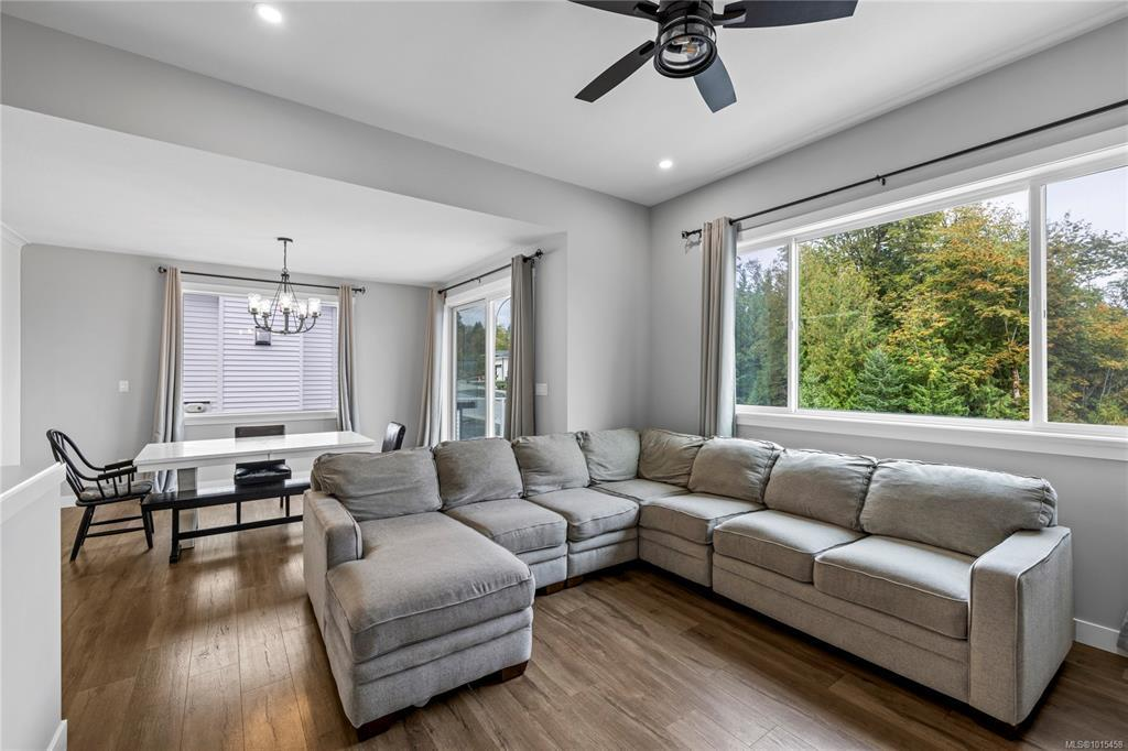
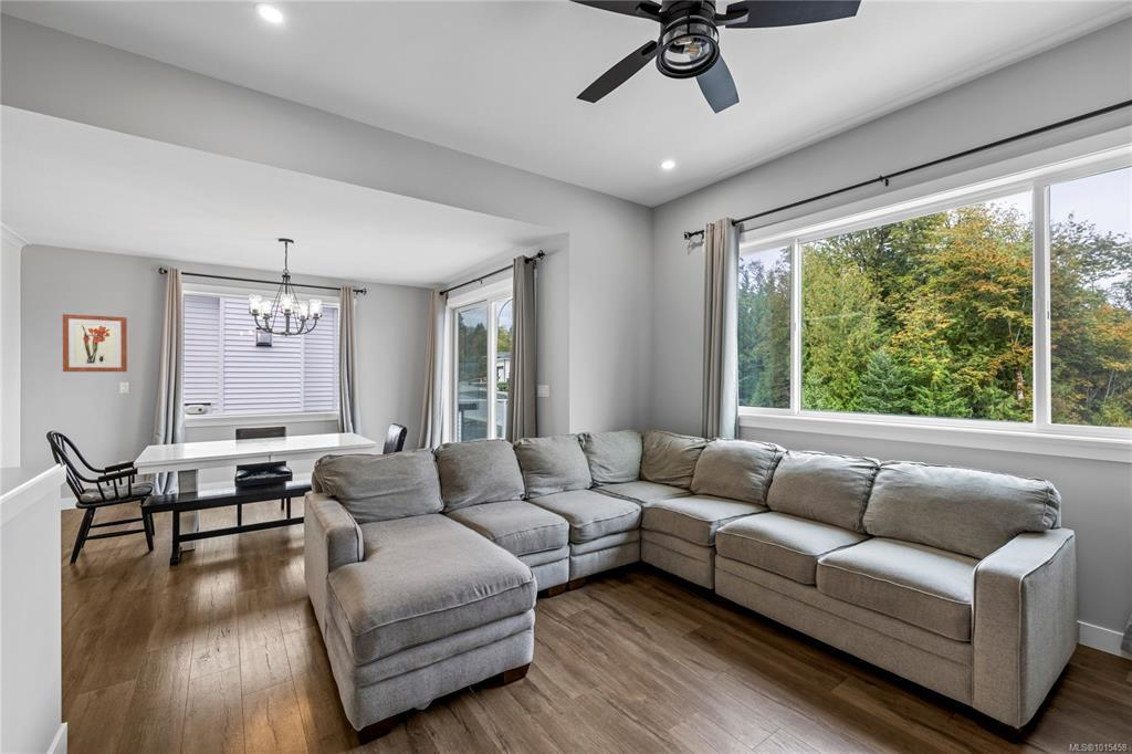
+ wall art [62,313,128,373]
